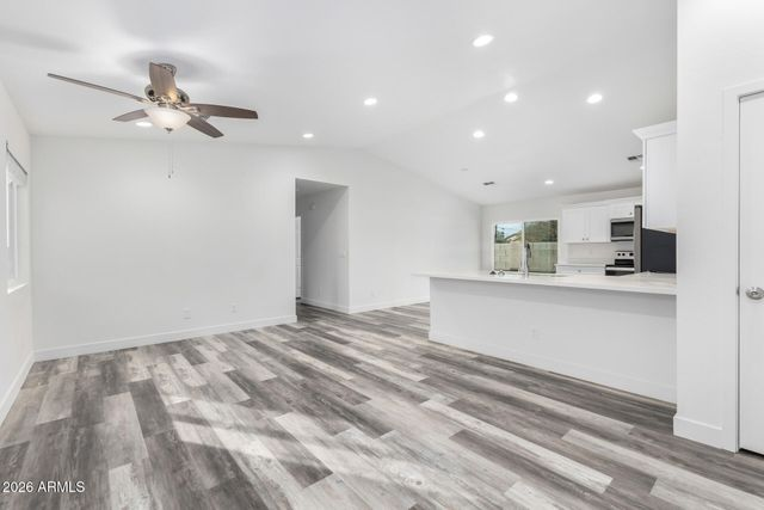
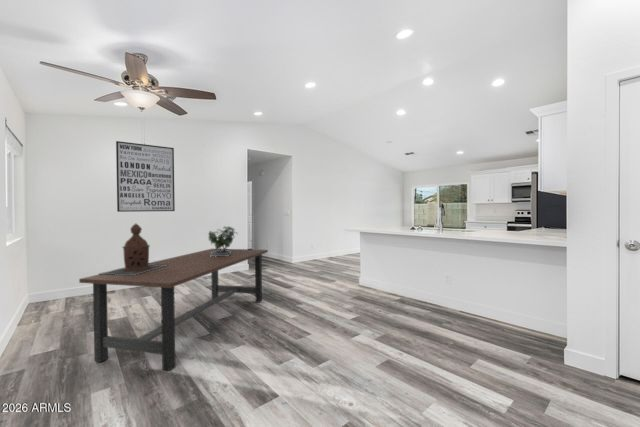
+ wall art [115,140,176,213]
+ dining table [78,248,269,372]
+ potted plant [207,225,239,257]
+ lantern [98,223,167,275]
